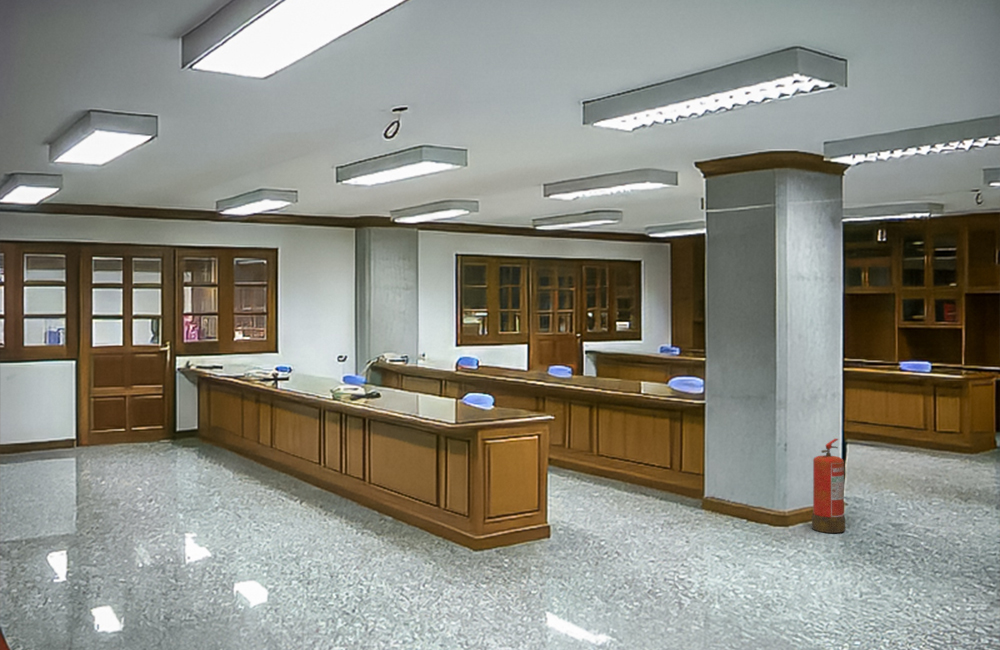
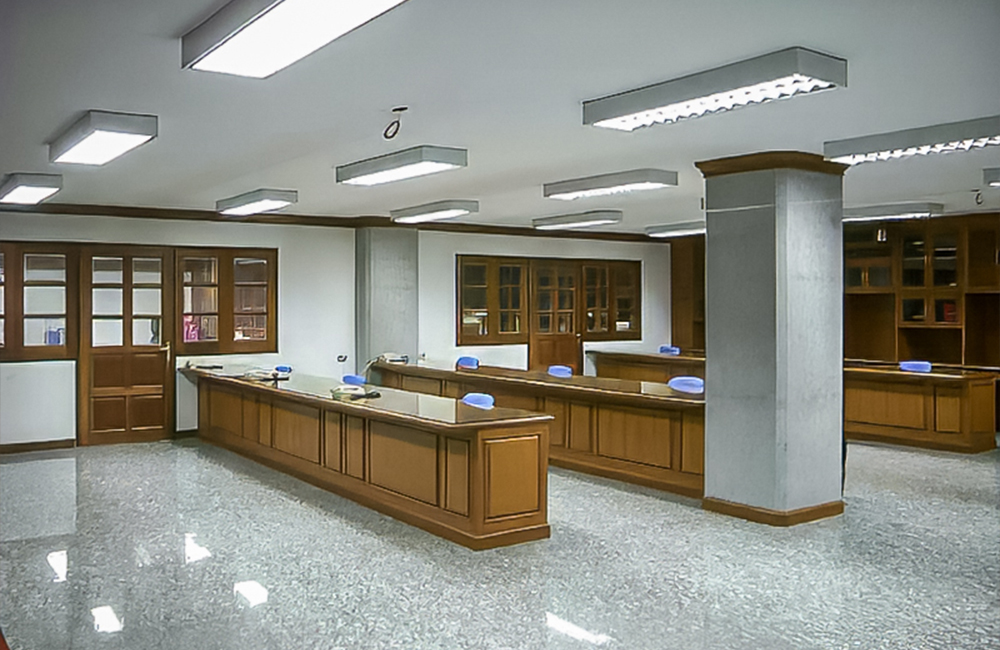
- fire extinguisher [811,438,846,534]
